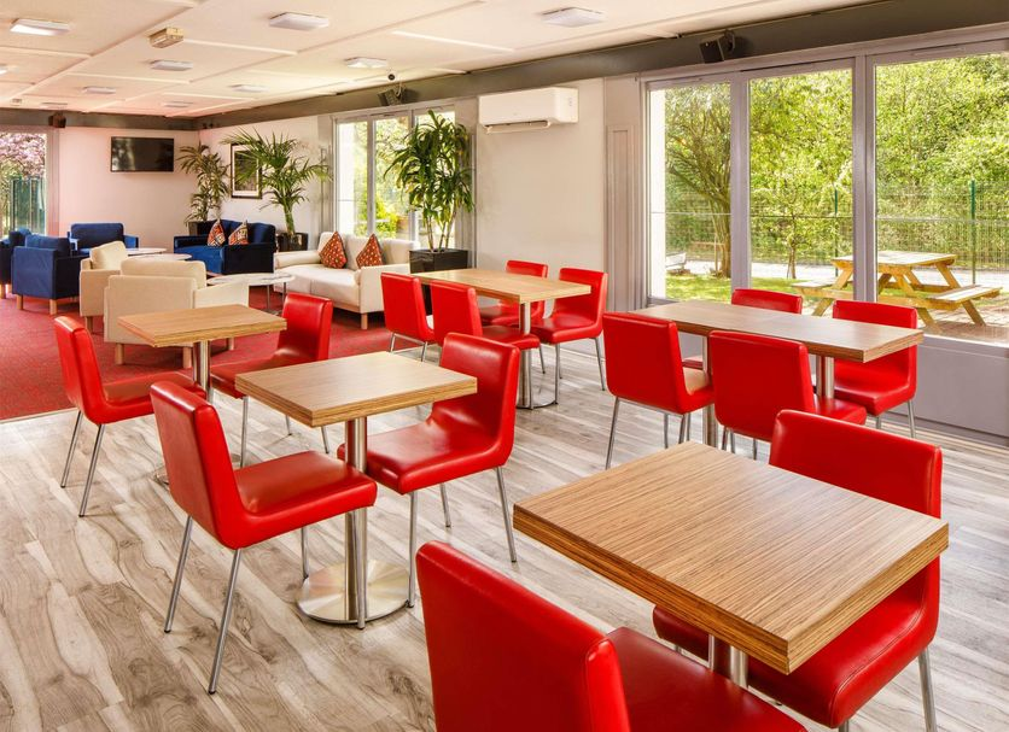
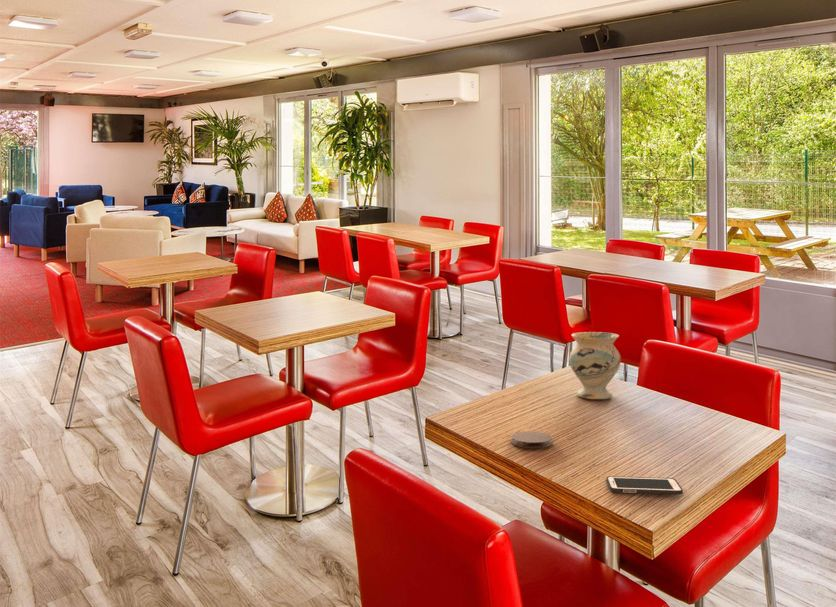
+ vase [568,331,622,400]
+ coaster [510,430,553,449]
+ cell phone [605,475,684,495]
